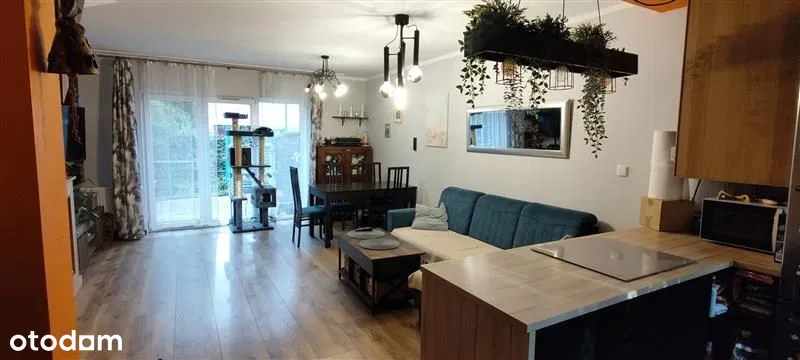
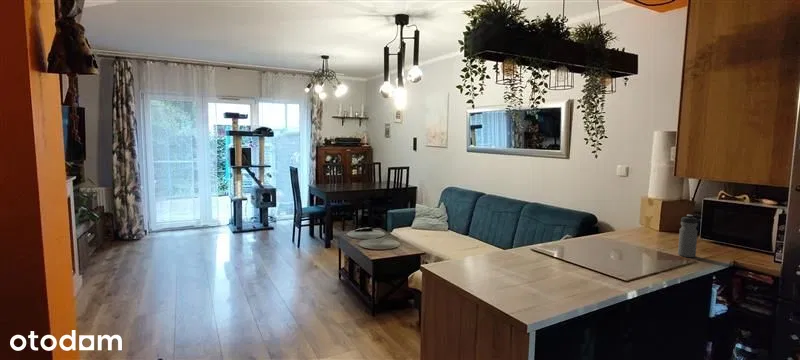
+ water bottle [677,214,699,258]
